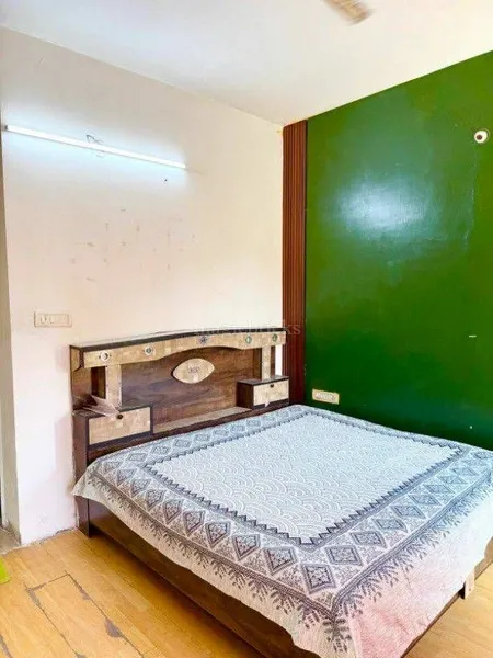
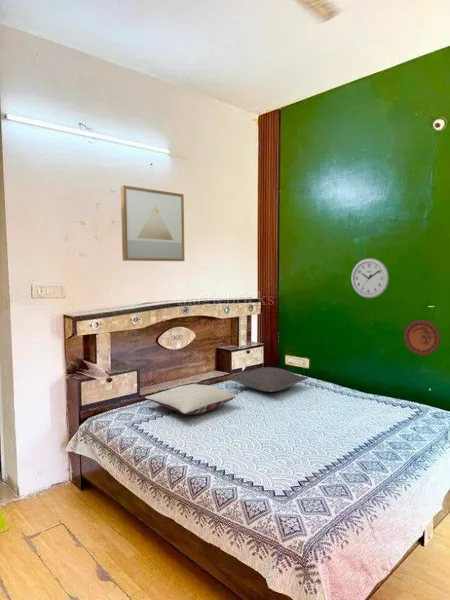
+ pillow [228,366,309,393]
+ decorative plate [402,318,442,357]
+ wall art [120,184,186,262]
+ wall clock [350,257,390,299]
+ pillow [144,383,237,416]
